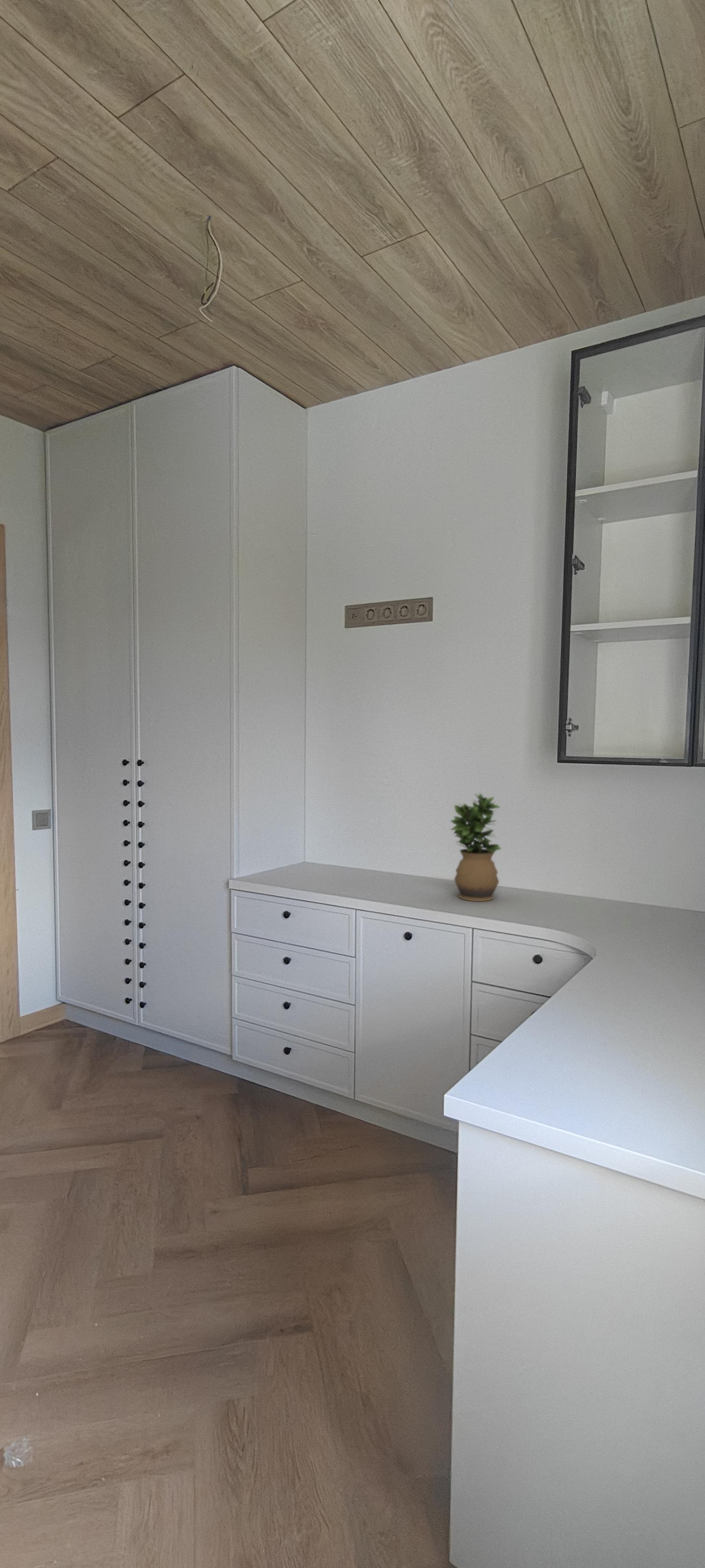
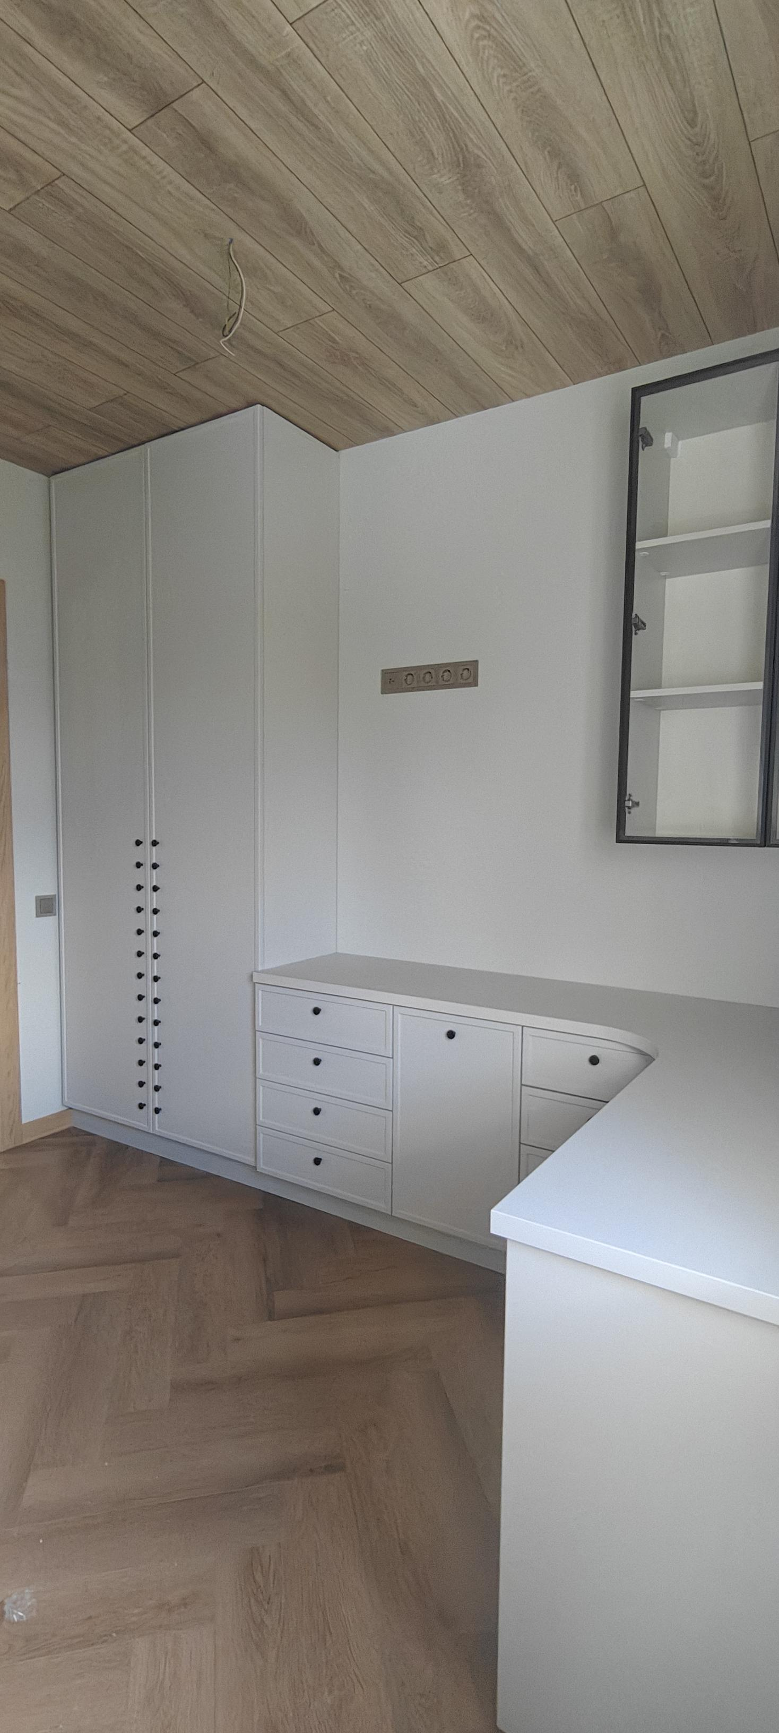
- potted plant [450,792,502,902]
